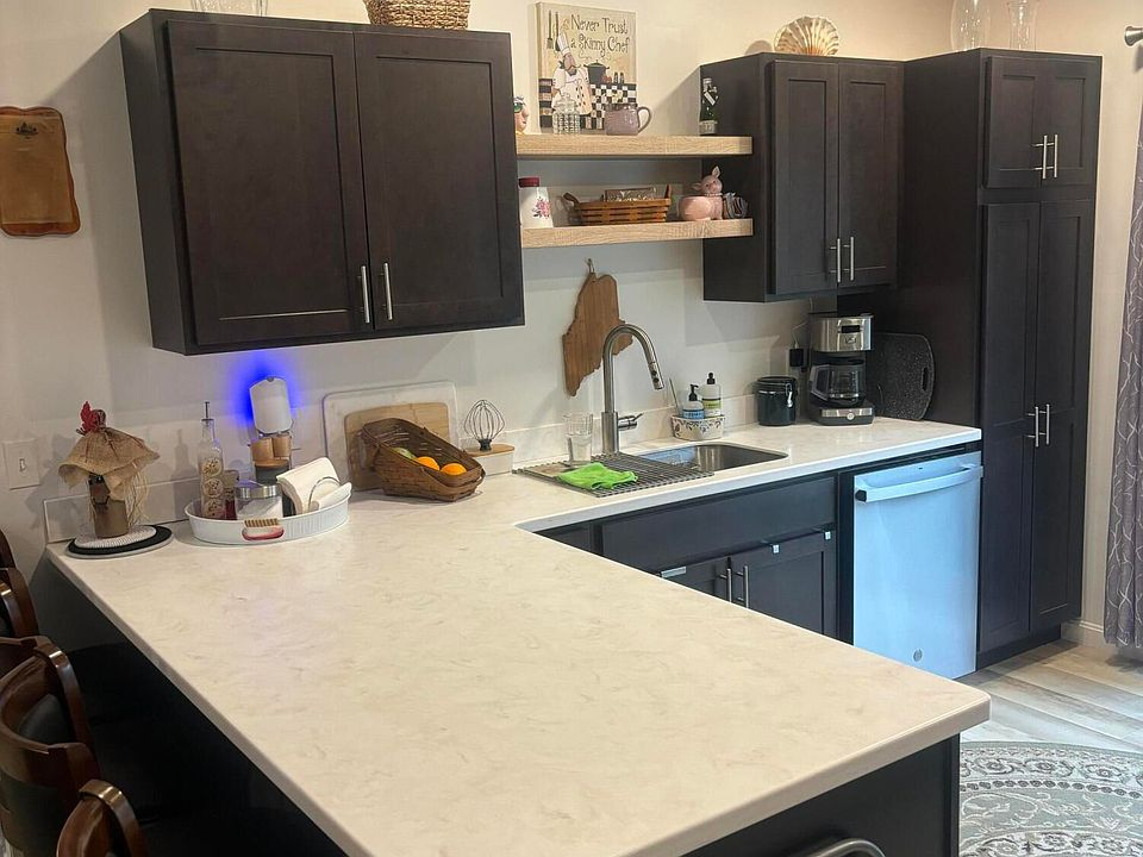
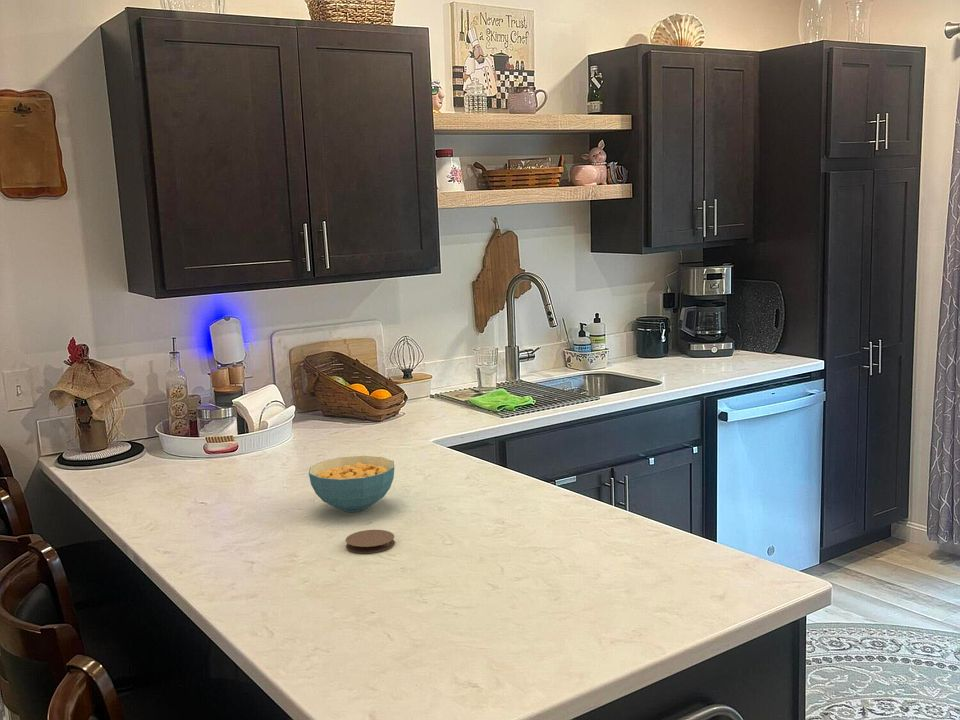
+ cereal bowl [308,455,395,513]
+ coaster [345,529,396,554]
